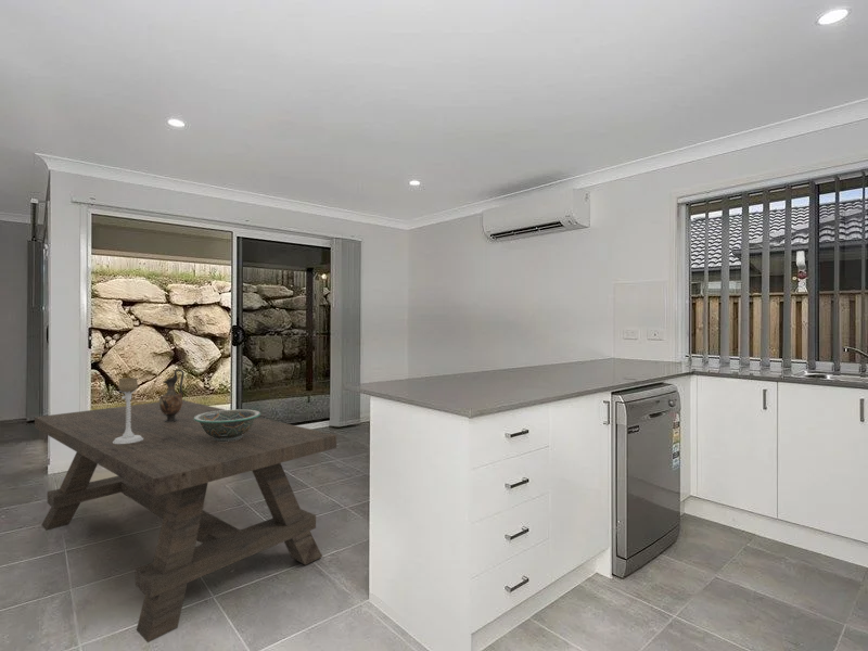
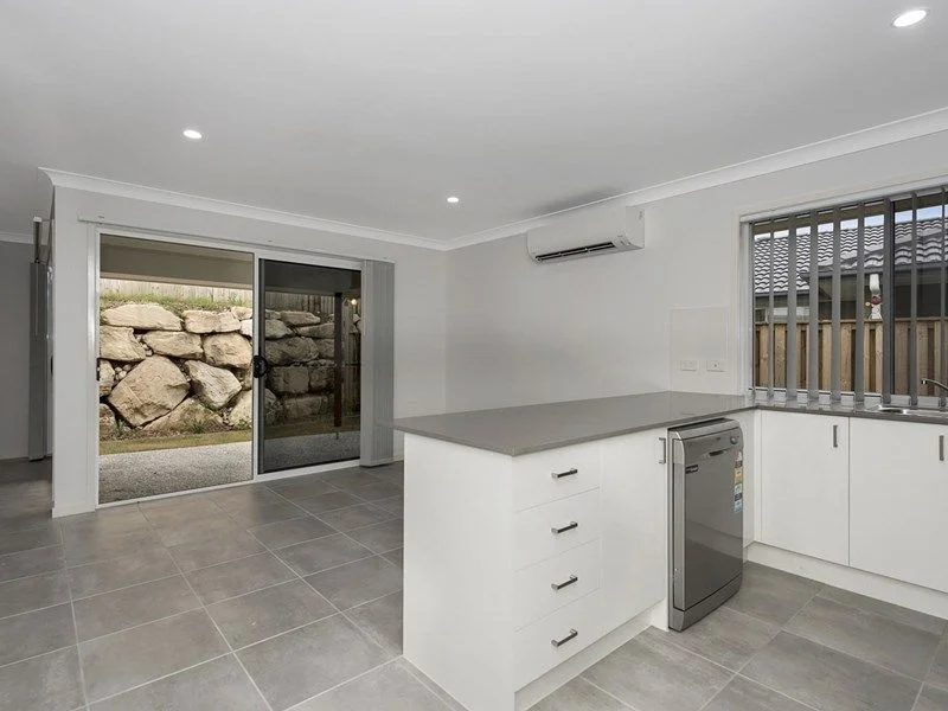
- decorative bowl [194,408,261,442]
- candle holder [113,376,143,444]
- dining table [34,399,337,643]
- vase [158,368,186,422]
